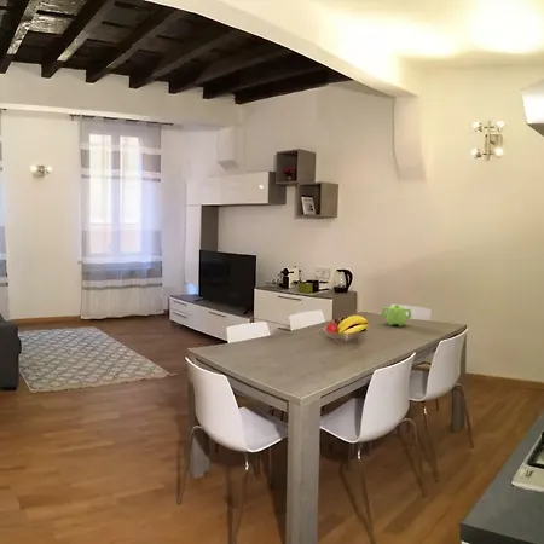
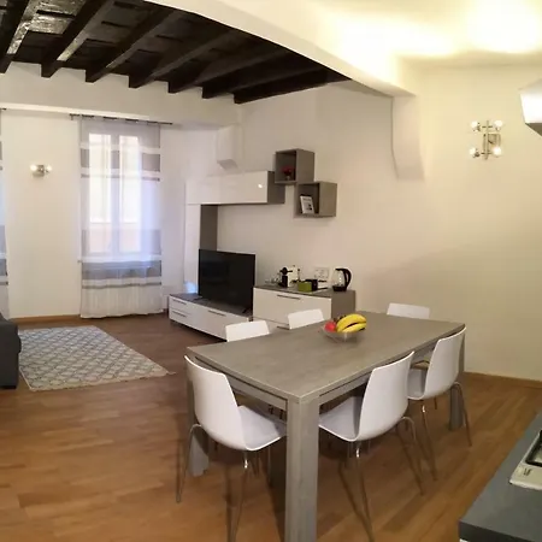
- teapot [381,303,412,328]
